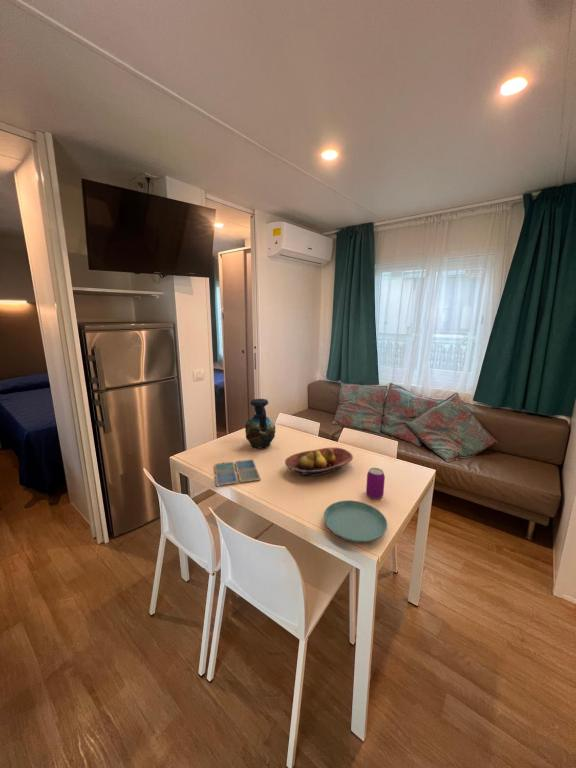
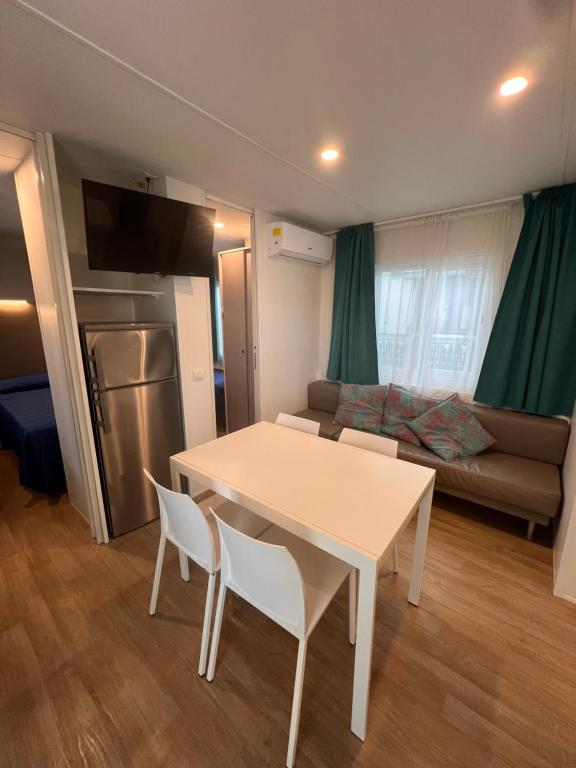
- saucer [323,499,388,544]
- beverage can [365,467,386,500]
- vase [244,398,277,449]
- drink coaster [214,458,262,487]
- fruit bowl [284,447,354,478]
